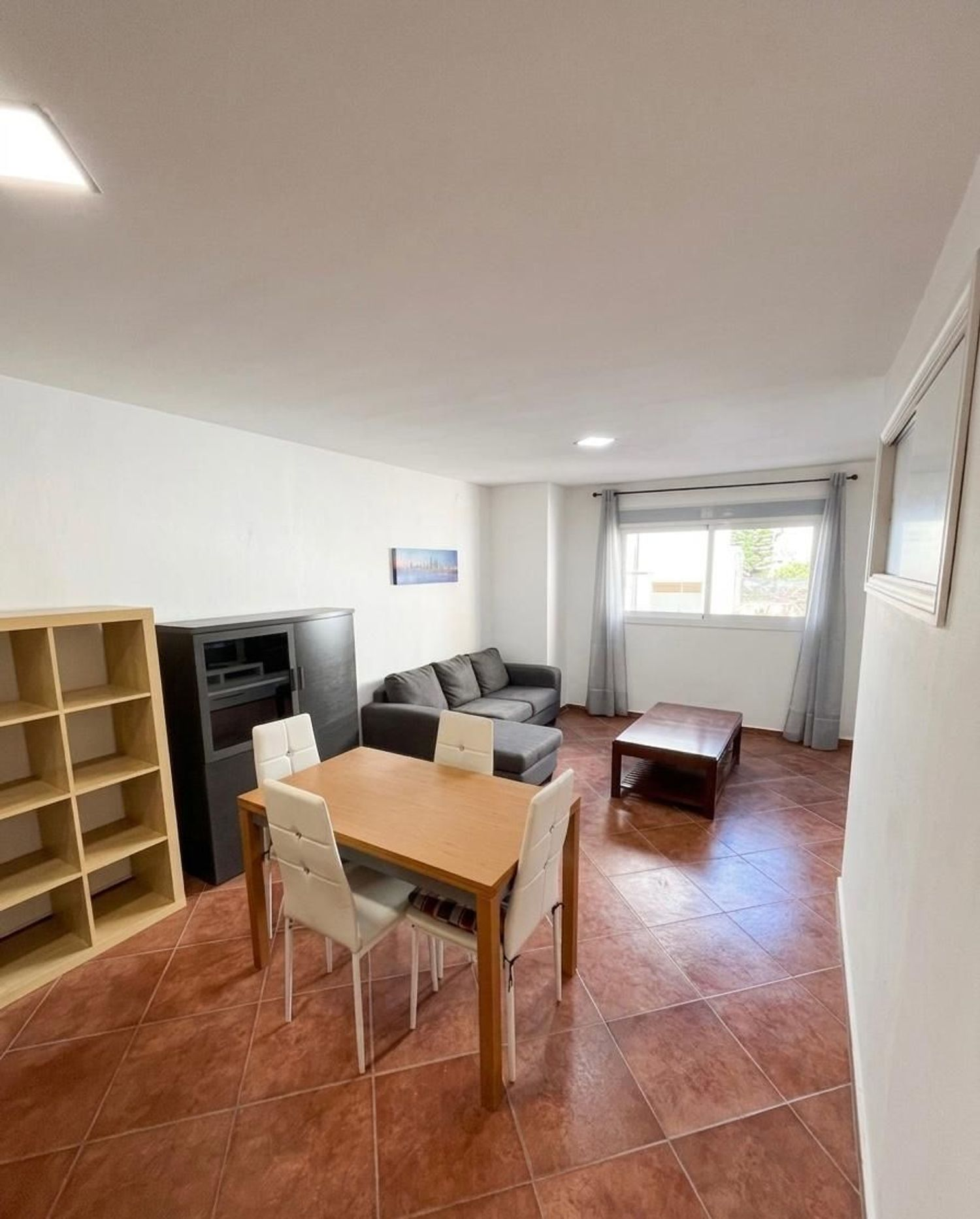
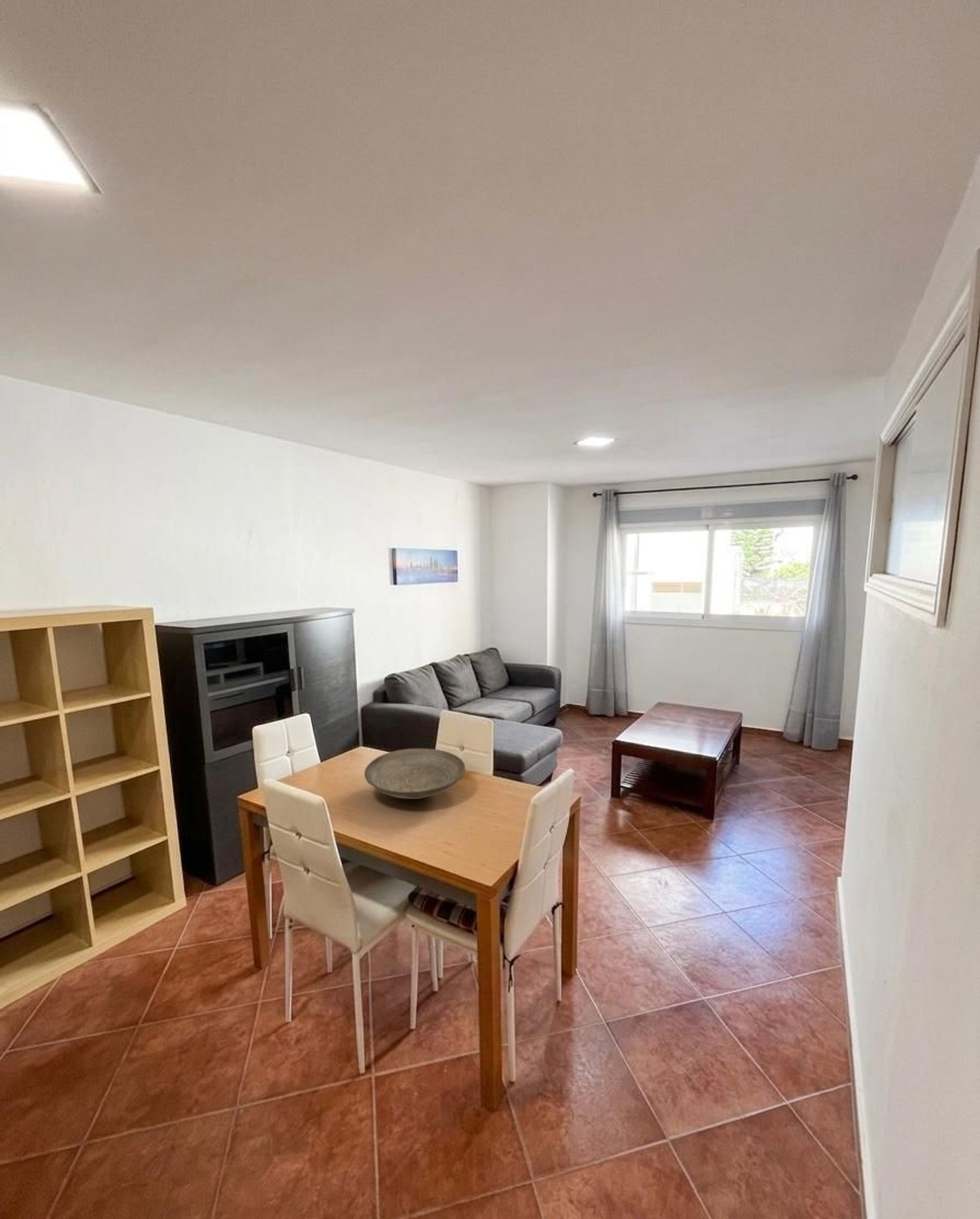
+ decorative bowl [364,748,466,800]
